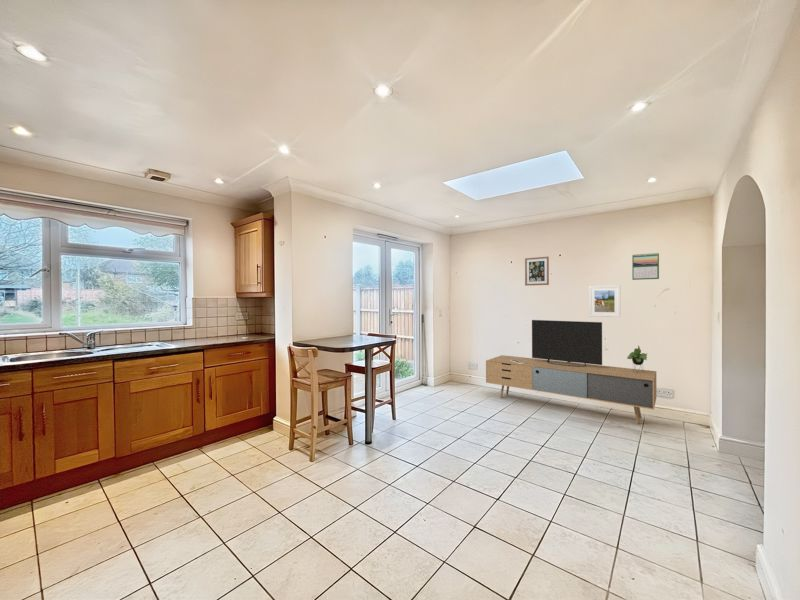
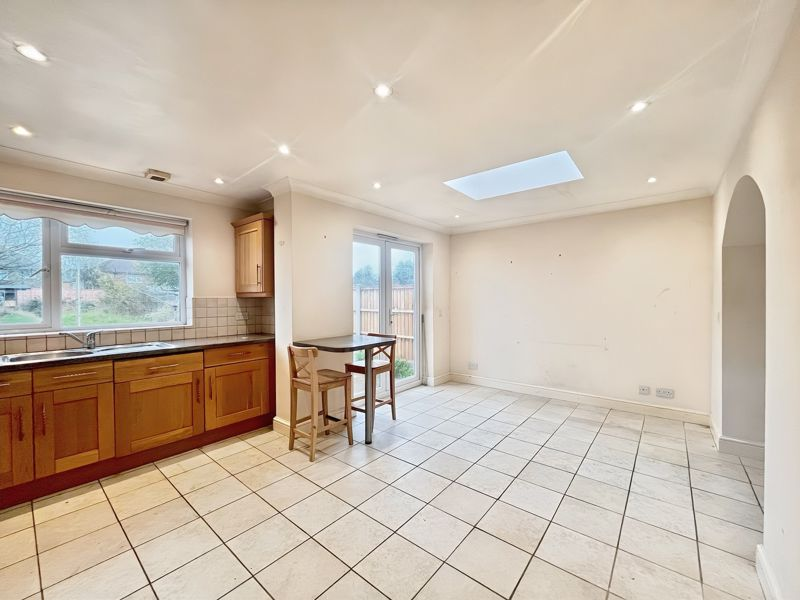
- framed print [588,284,621,318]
- wall art [524,256,550,287]
- calendar [631,252,660,281]
- media console [485,319,657,425]
